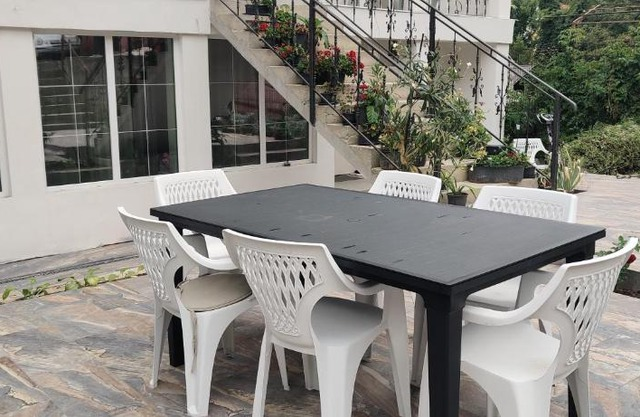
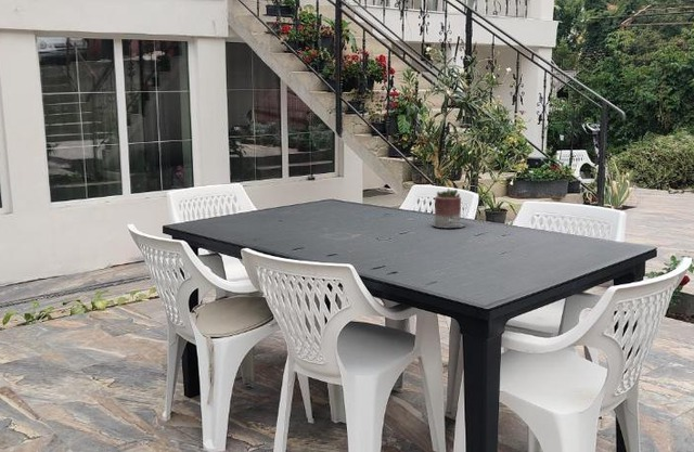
+ succulent planter [430,188,466,229]
